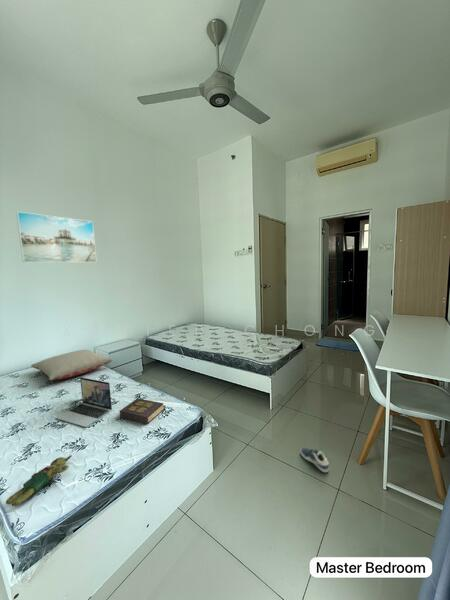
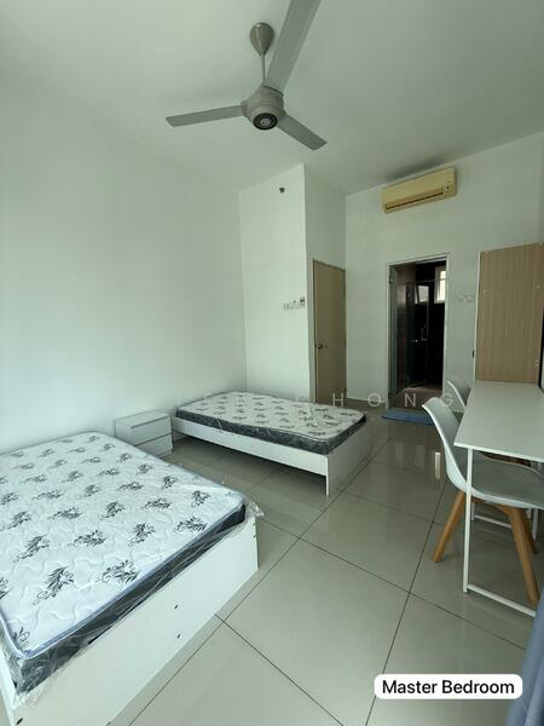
- hardback book [119,397,165,425]
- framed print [15,211,98,263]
- pillow [30,349,114,382]
- laptop [55,377,113,428]
- teddy bear [5,454,72,507]
- sneaker [299,447,330,473]
